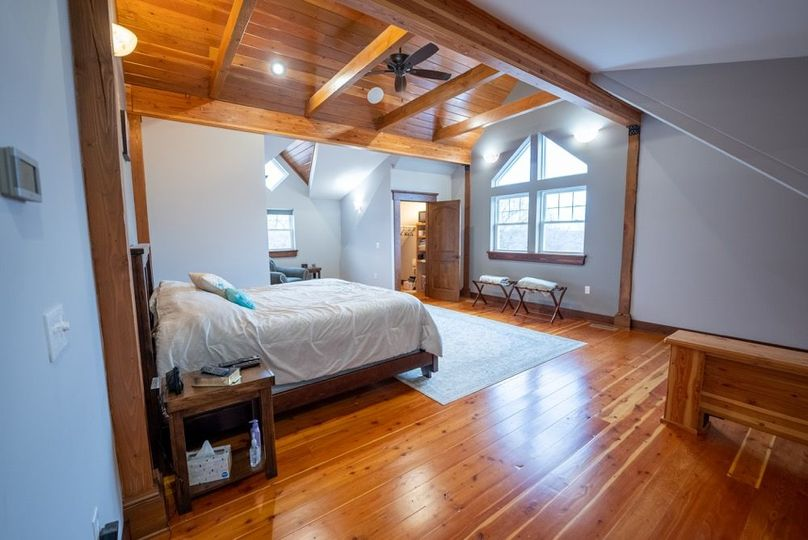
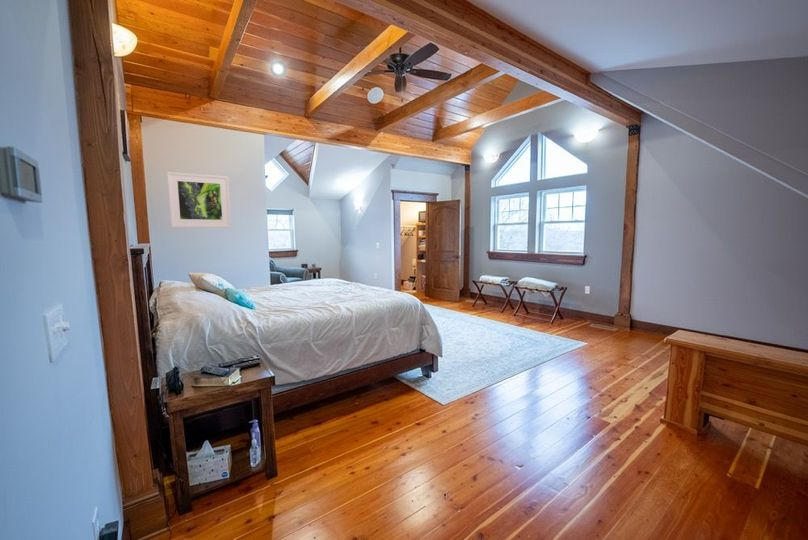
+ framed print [166,171,232,228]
